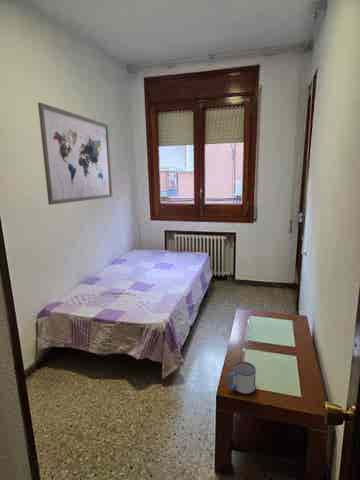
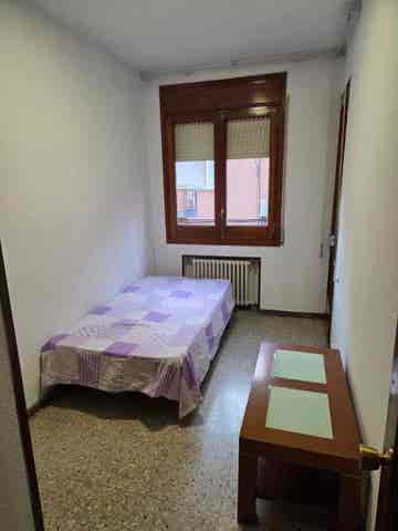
- mug [226,361,257,395]
- wall art [37,101,113,206]
